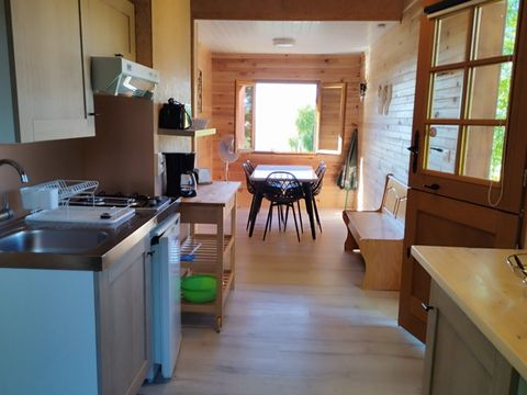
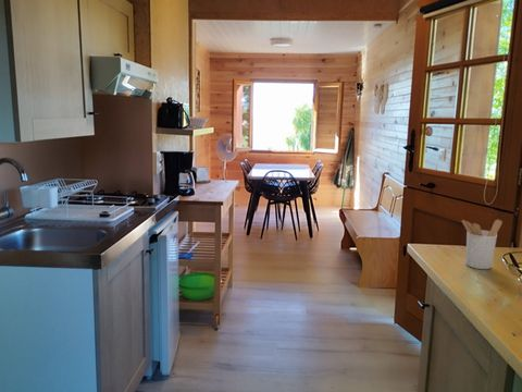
+ utensil holder [461,219,504,270]
